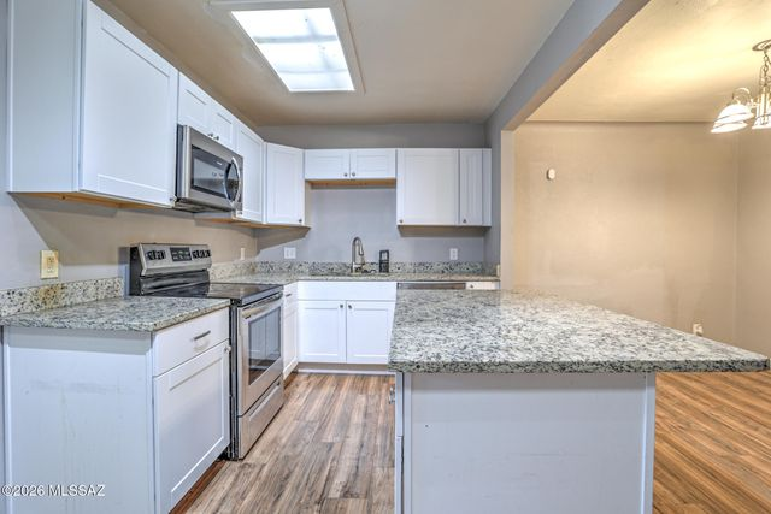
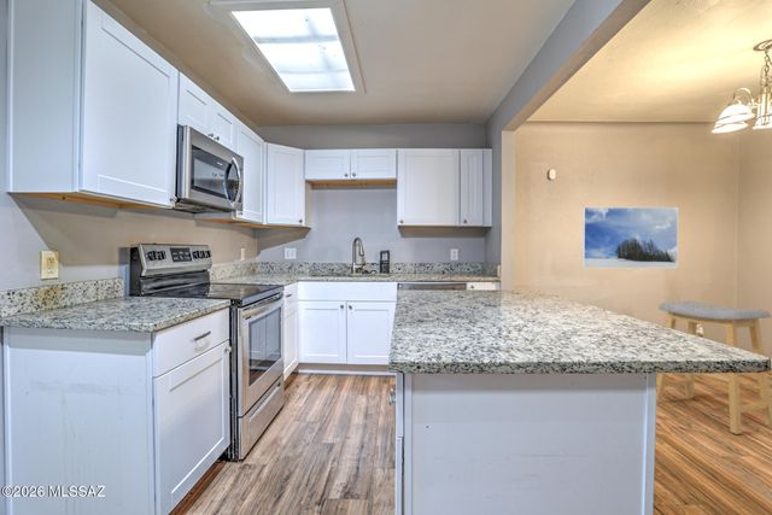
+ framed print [581,206,679,270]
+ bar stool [656,300,772,435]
